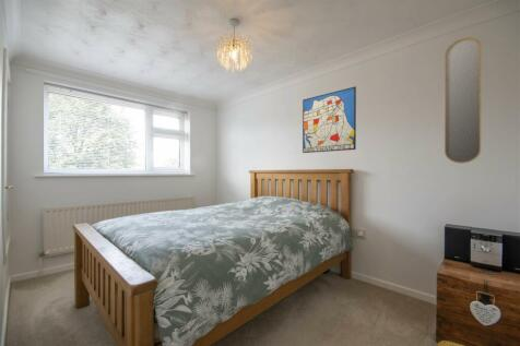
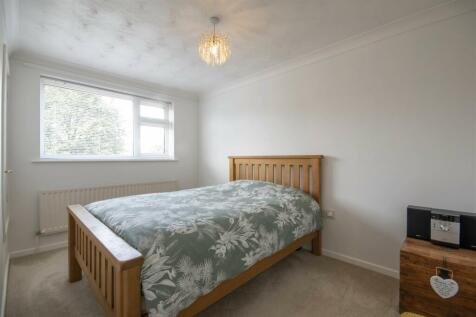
- home mirror [444,36,483,165]
- wall art [302,85,357,154]
